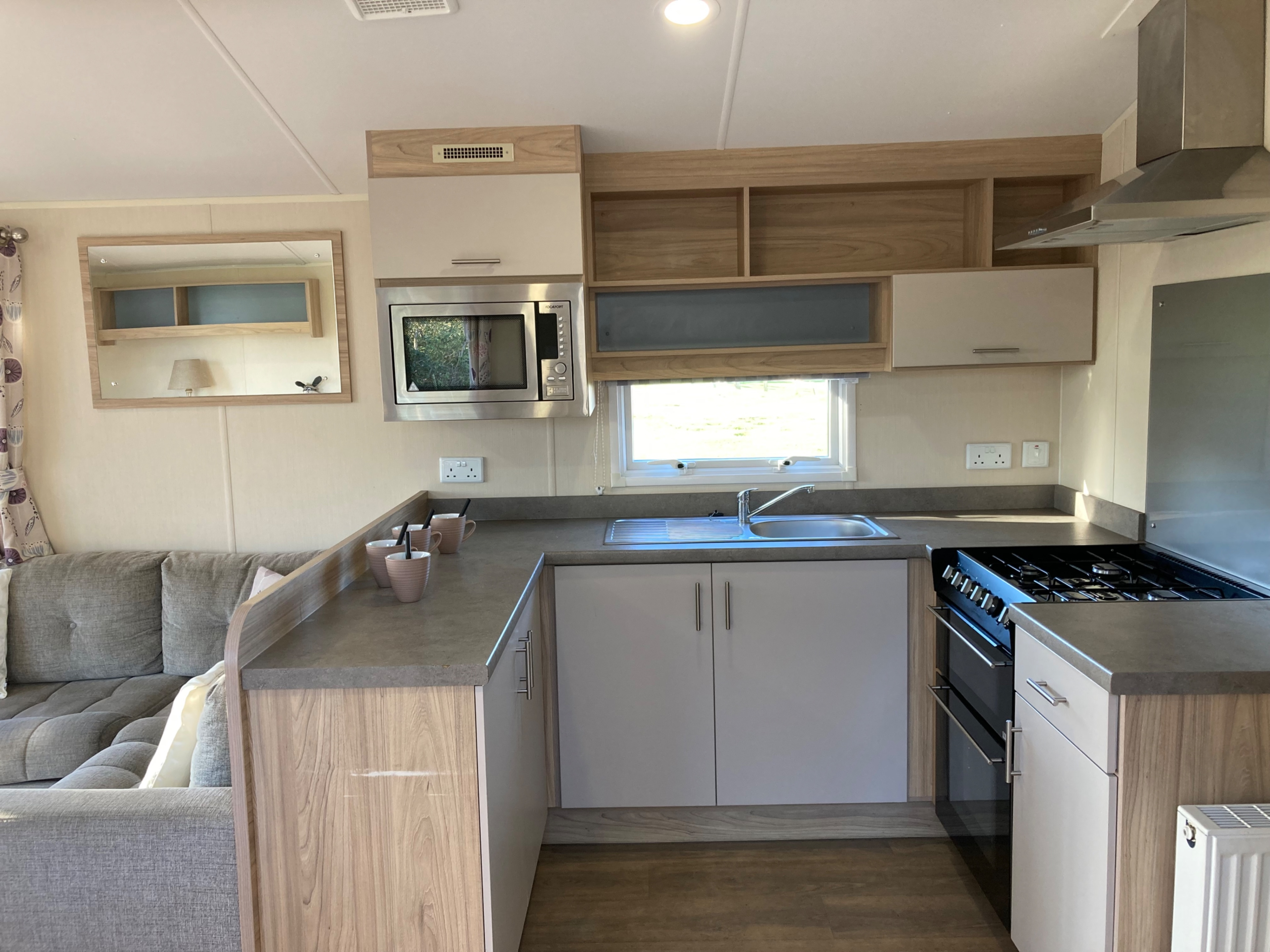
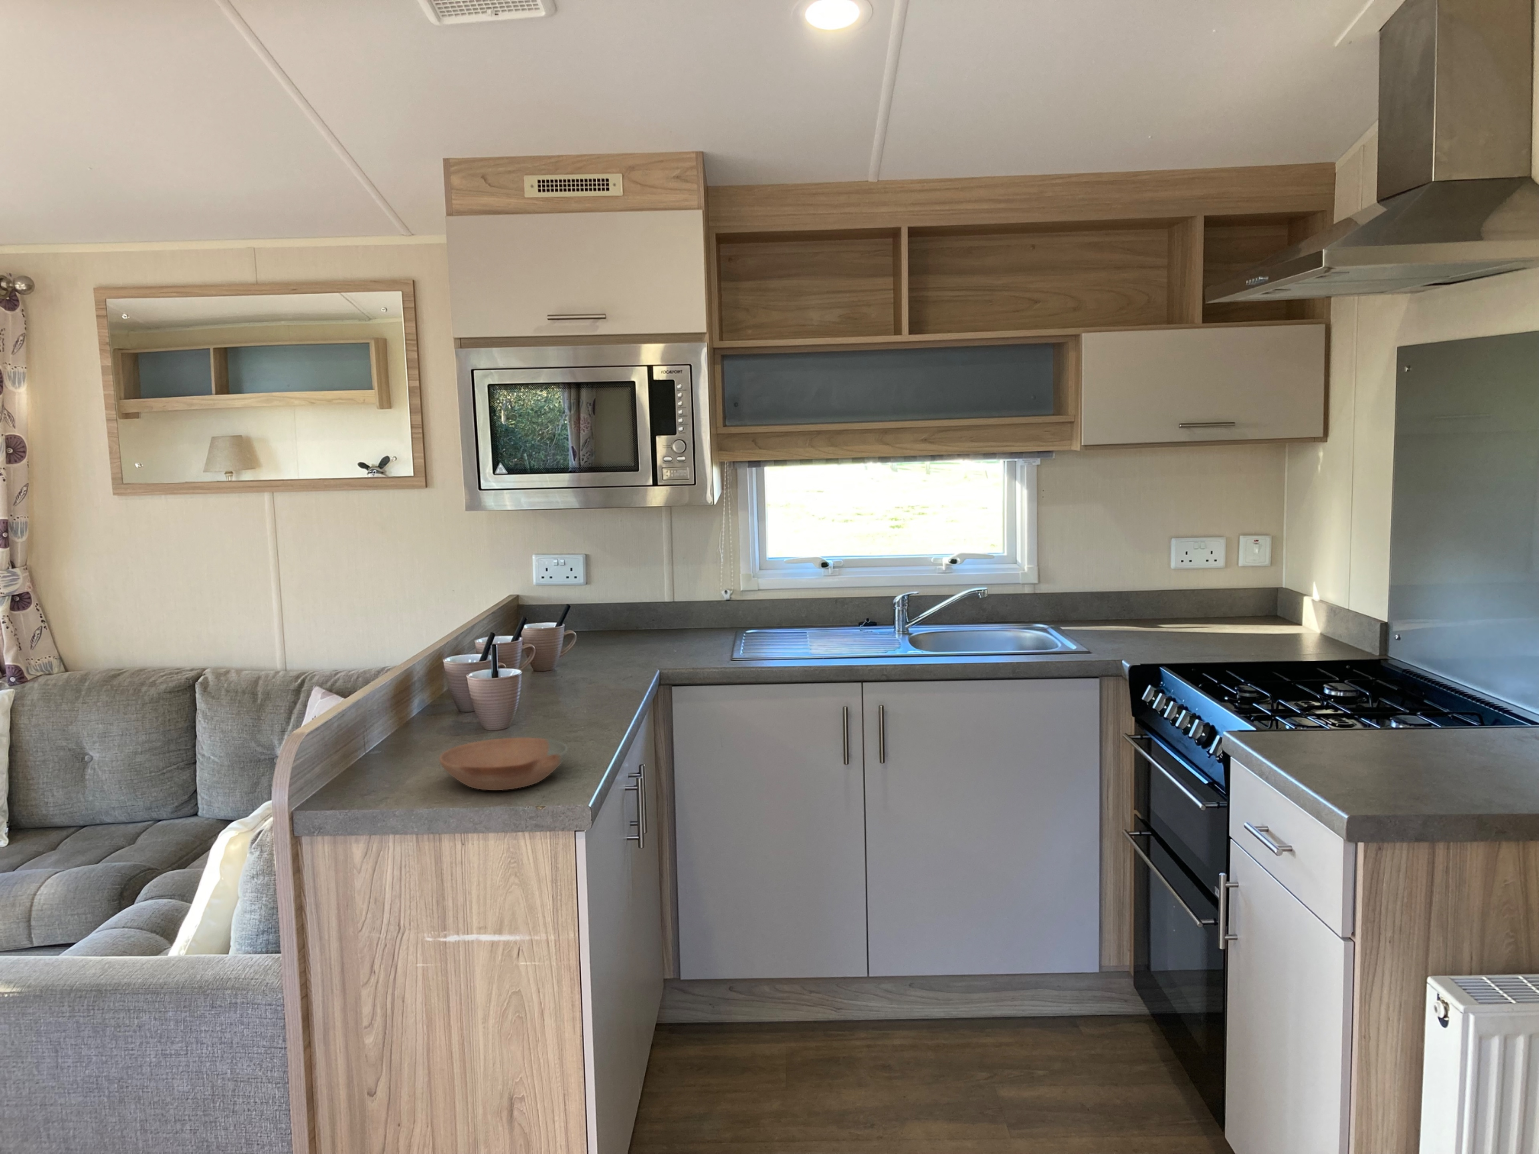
+ bowl [439,737,568,790]
